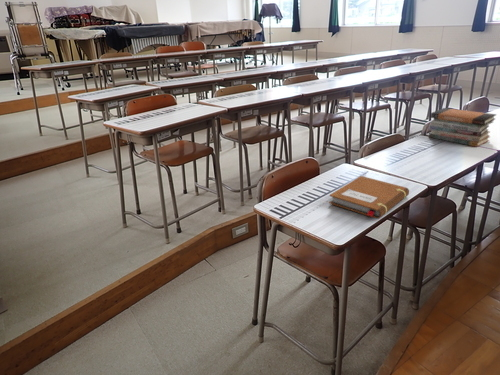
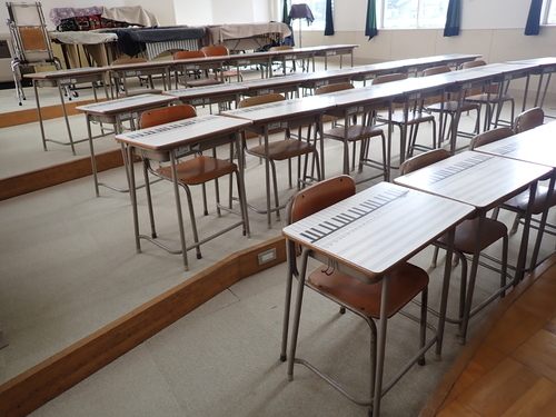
- book stack [428,107,497,148]
- notebook [328,175,410,220]
